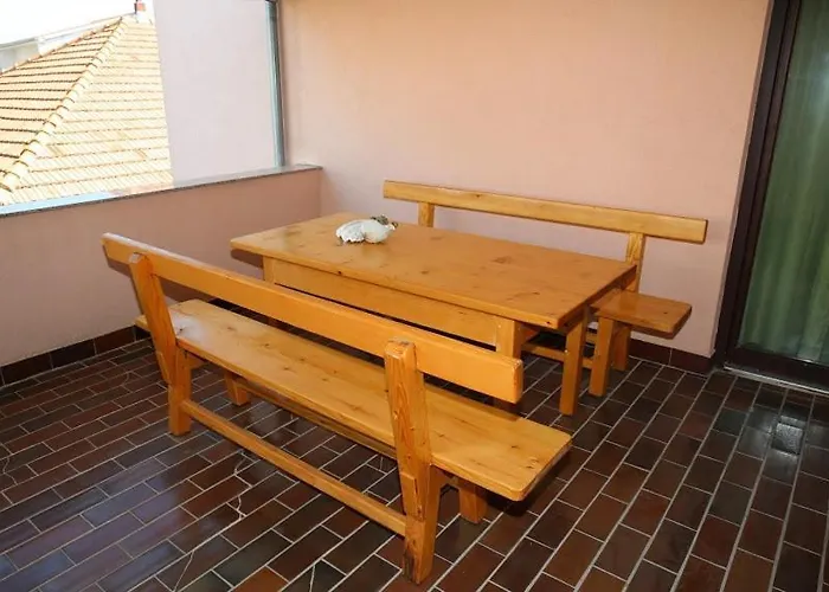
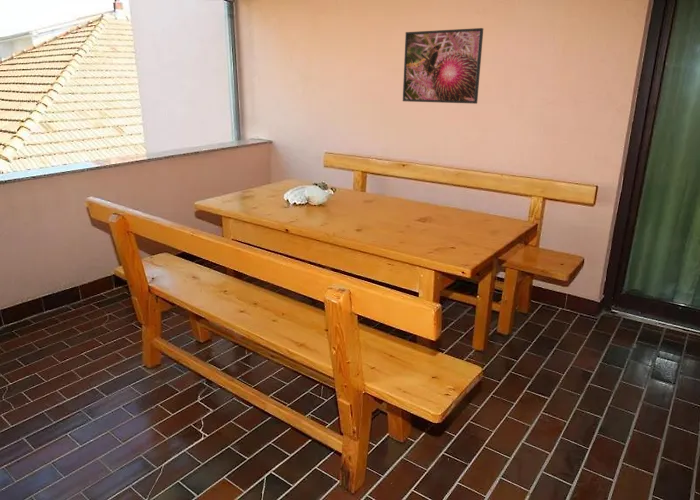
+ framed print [402,27,484,105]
